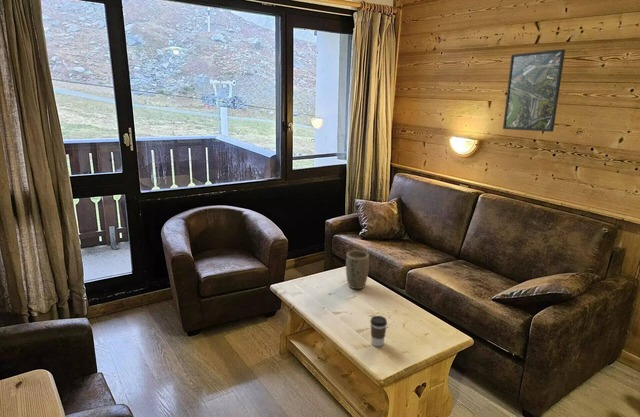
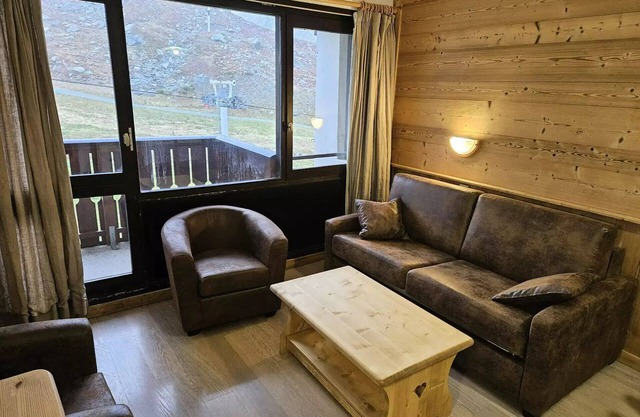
- plant pot [345,250,370,290]
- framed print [502,48,566,133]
- coffee cup [369,315,388,347]
